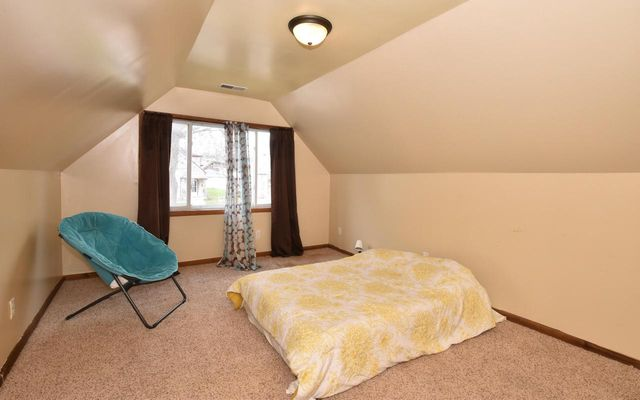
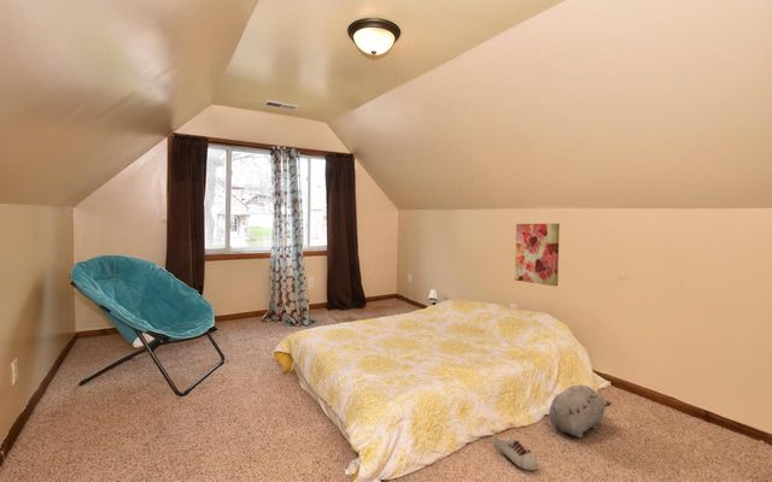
+ plush toy [548,384,613,439]
+ shoe [491,433,539,474]
+ wall art [514,223,561,288]
